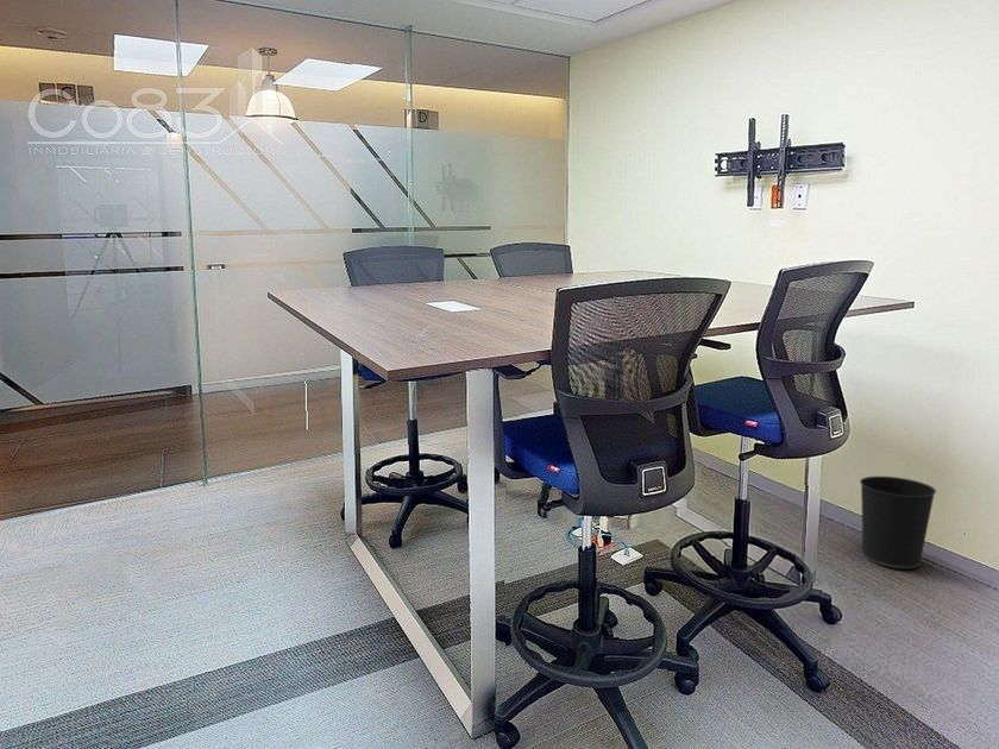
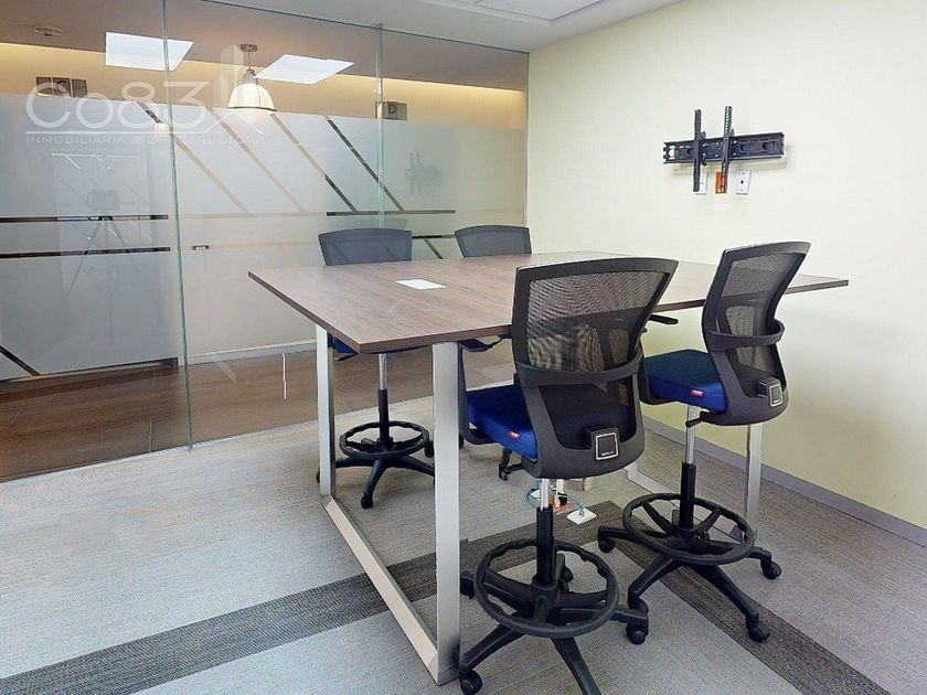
- wastebasket [859,476,937,569]
